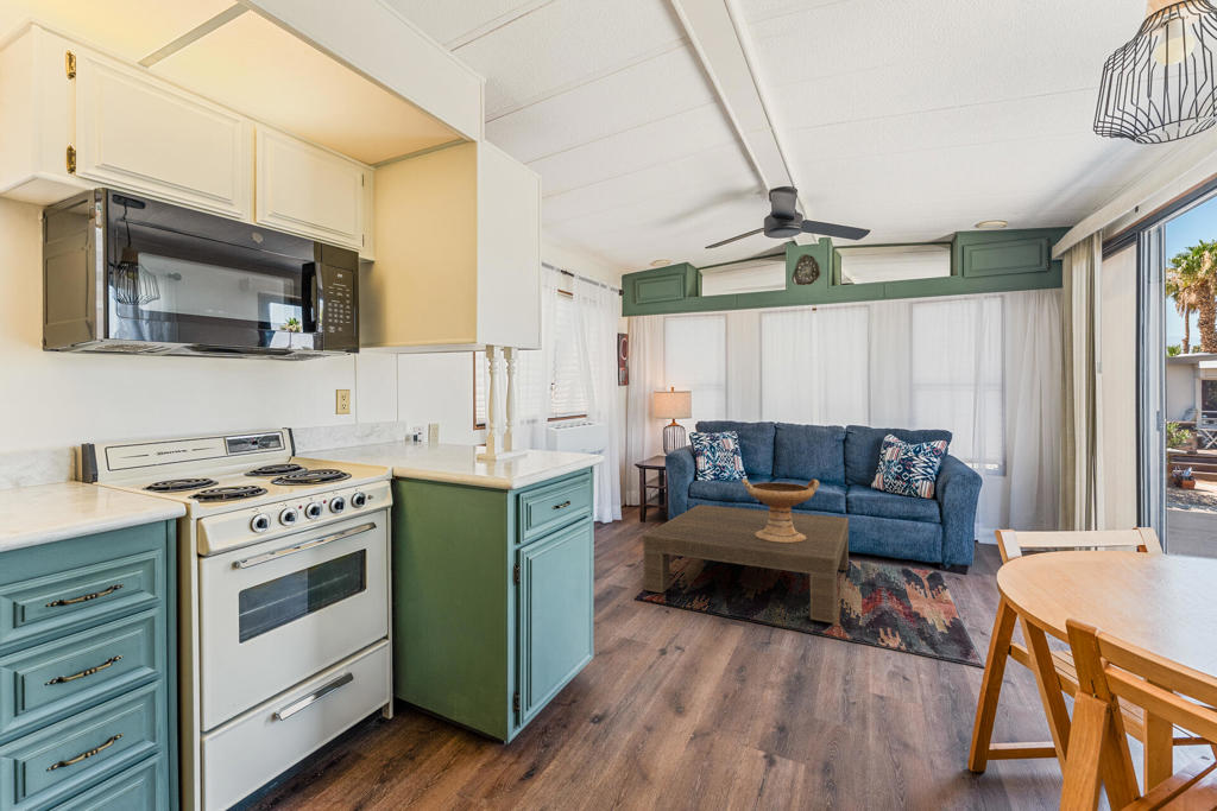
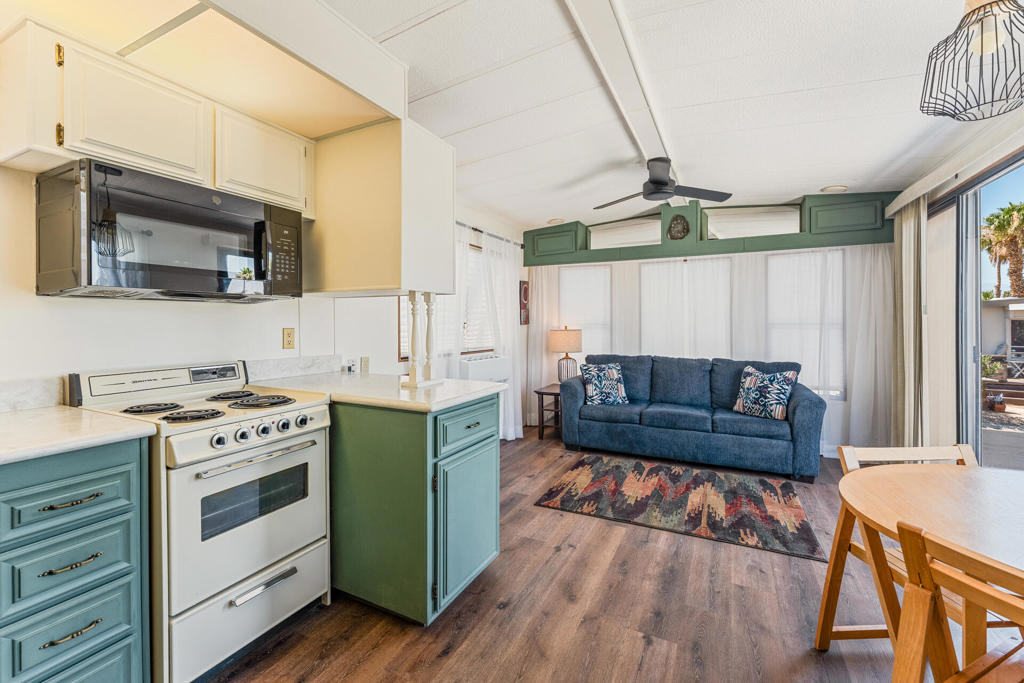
- decorative bowl [740,477,820,543]
- coffee table [642,503,850,625]
